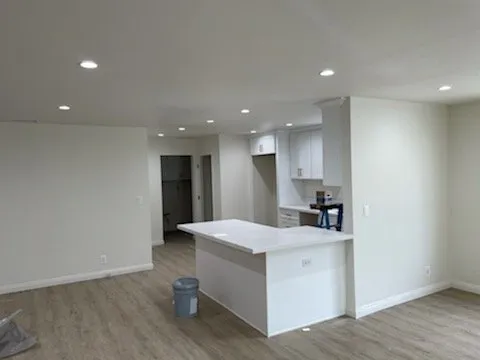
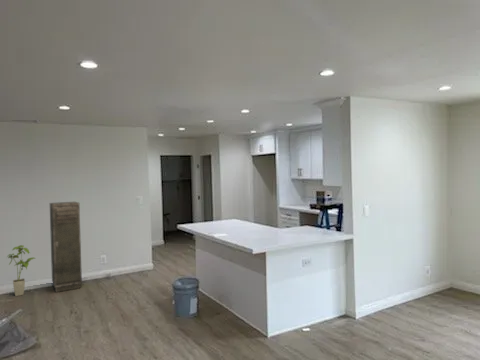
+ house plant [6,244,35,297]
+ storage cabinet [49,201,83,293]
